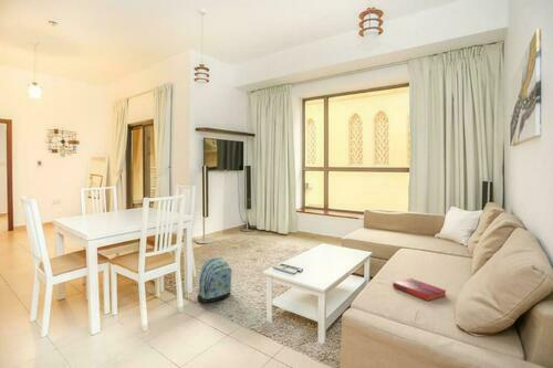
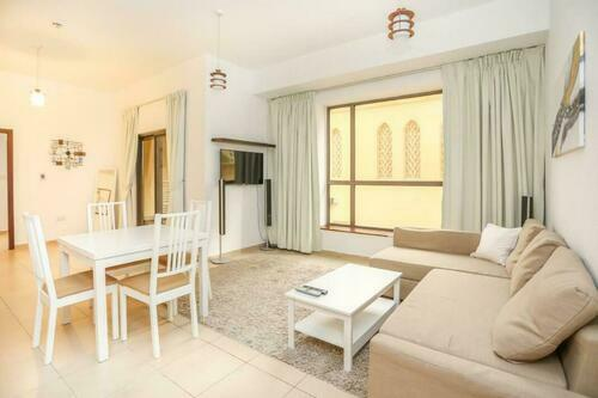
- hardback book [392,277,447,302]
- backpack [196,256,233,304]
